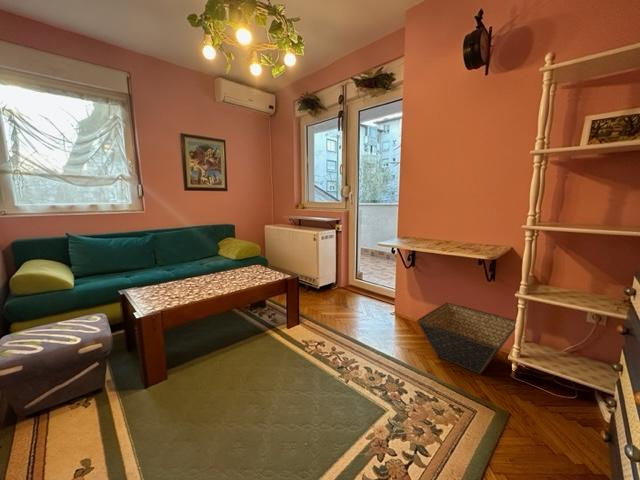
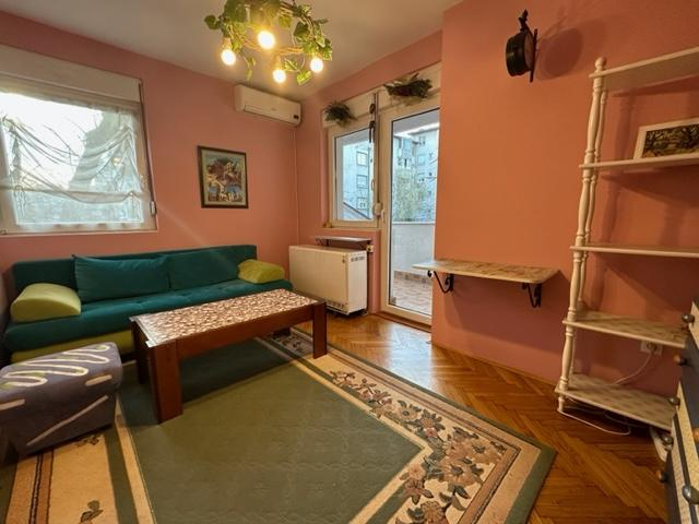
- basket [416,301,517,375]
